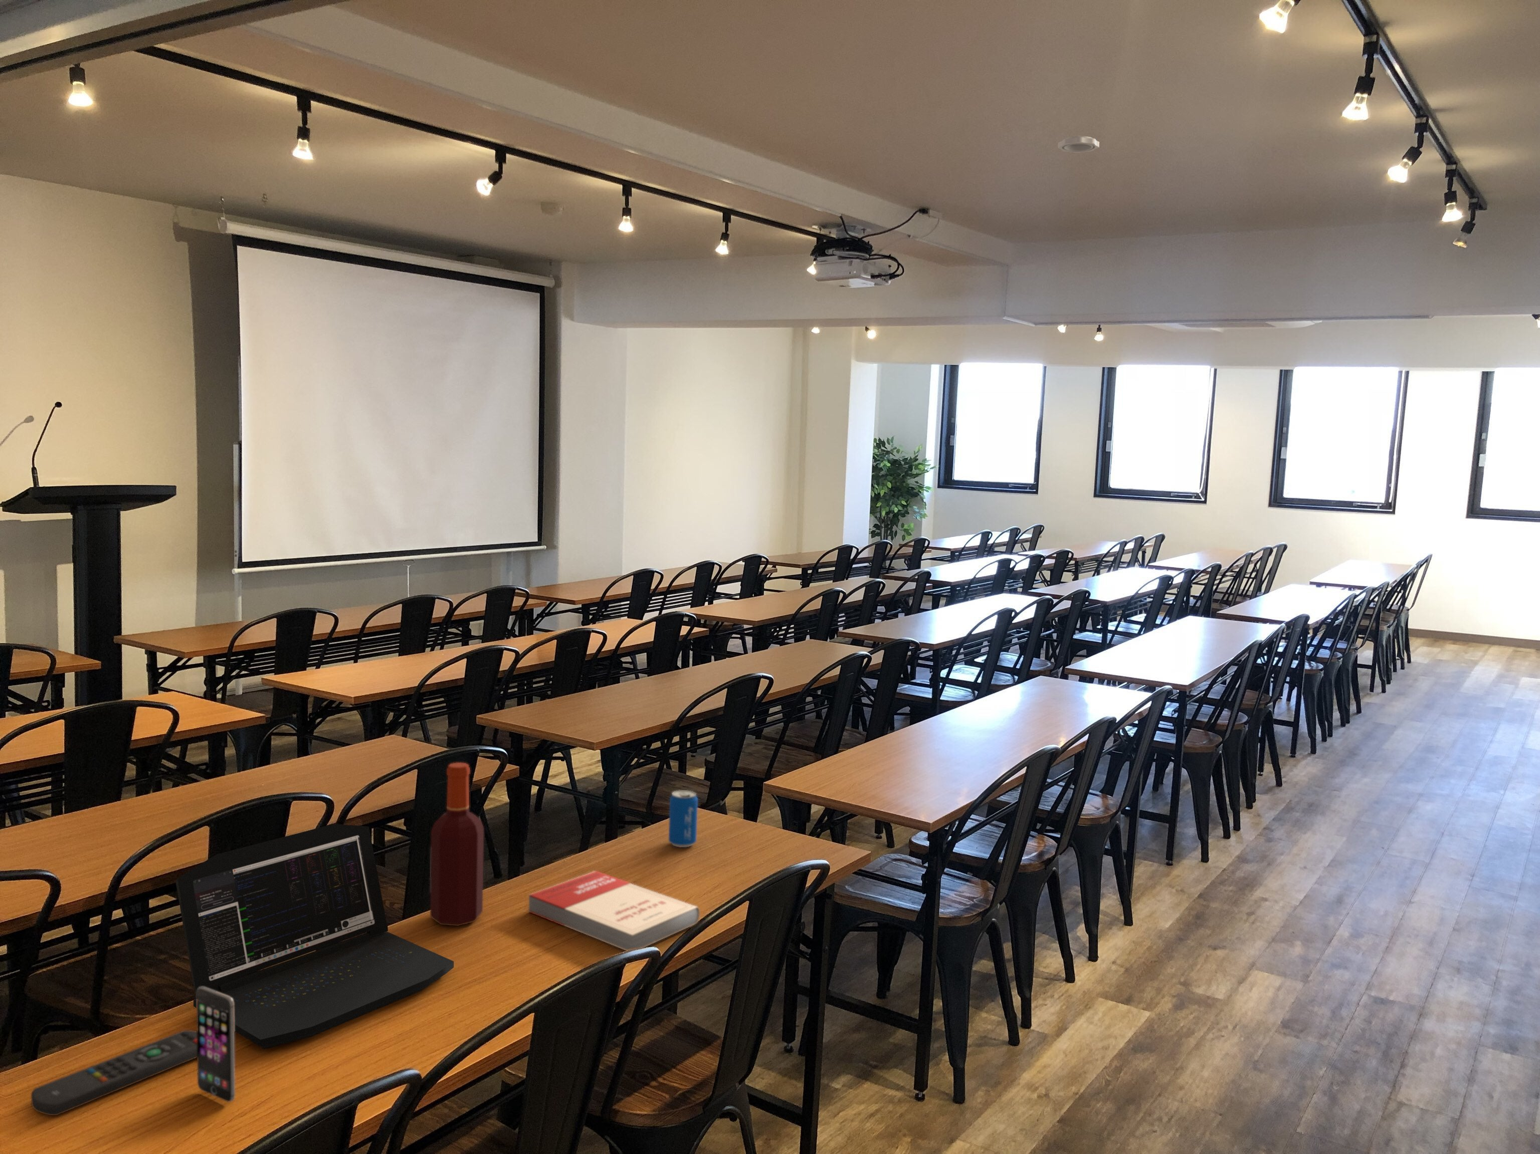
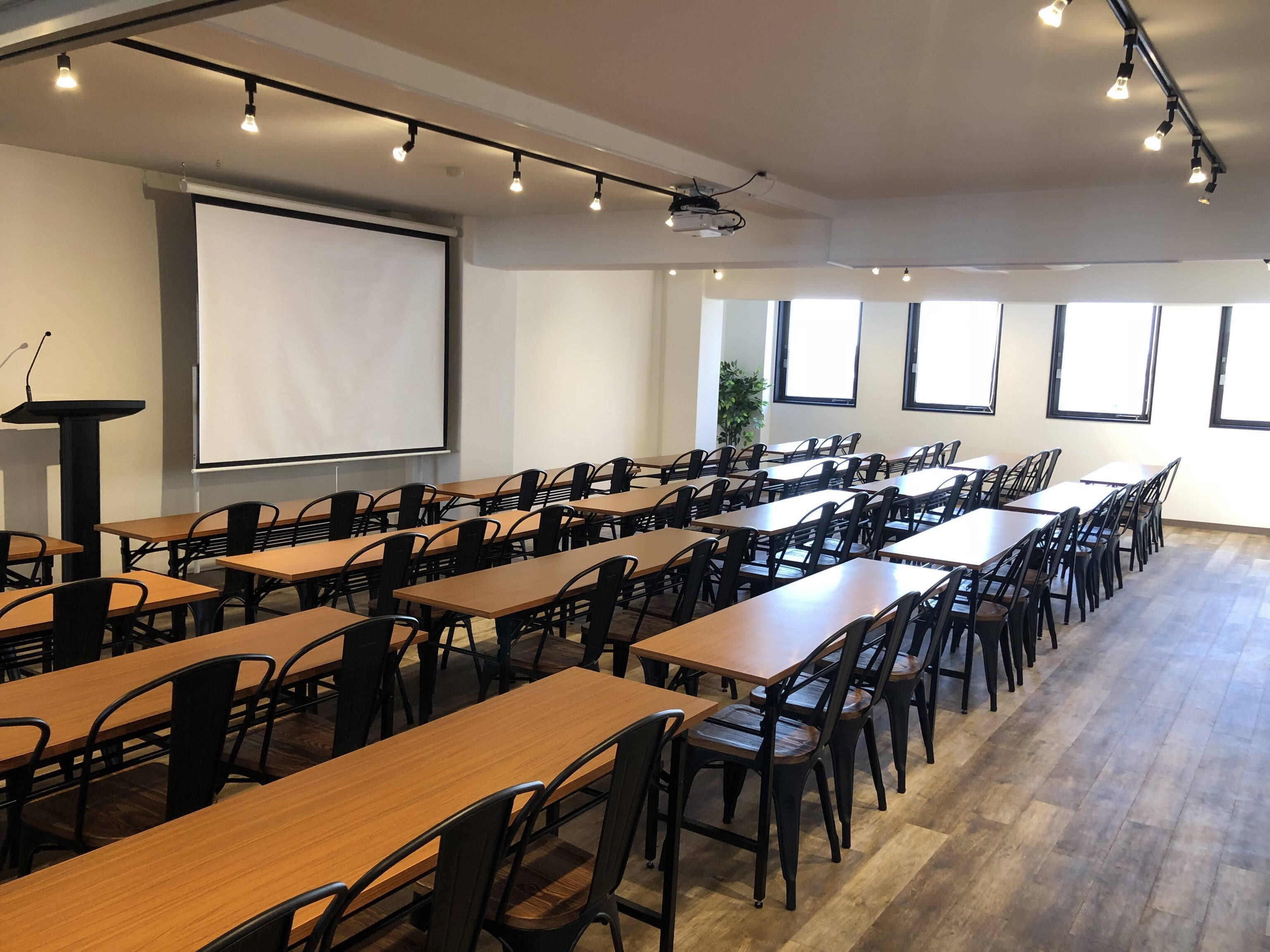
- laptop [176,823,455,1050]
- remote control [30,1030,196,1116]
- smoke detector [1057,136,1100,153]
- bottle [429,761,484,926]
- smartphone [196,987,235,1102]
- book [527,870,701,952]
- beverage can [668,789,698,849]
